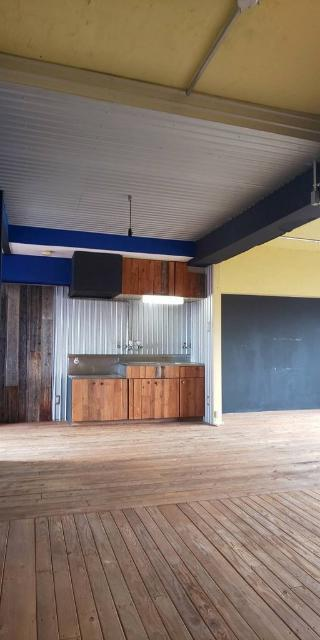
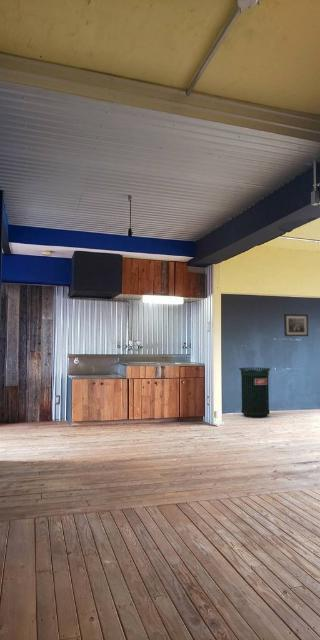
+ wall art [283,313,309,337]
+ trash can [238,367,271,419]
